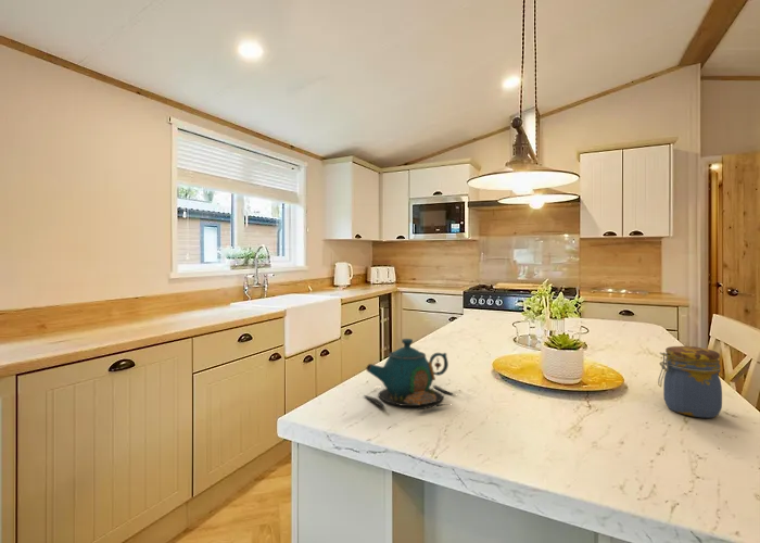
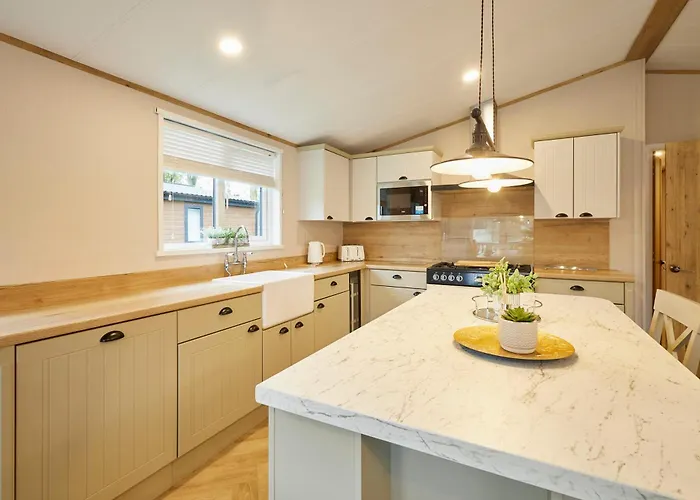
- jar [657,345,723,419]
- teapot [363,338,455,412]
